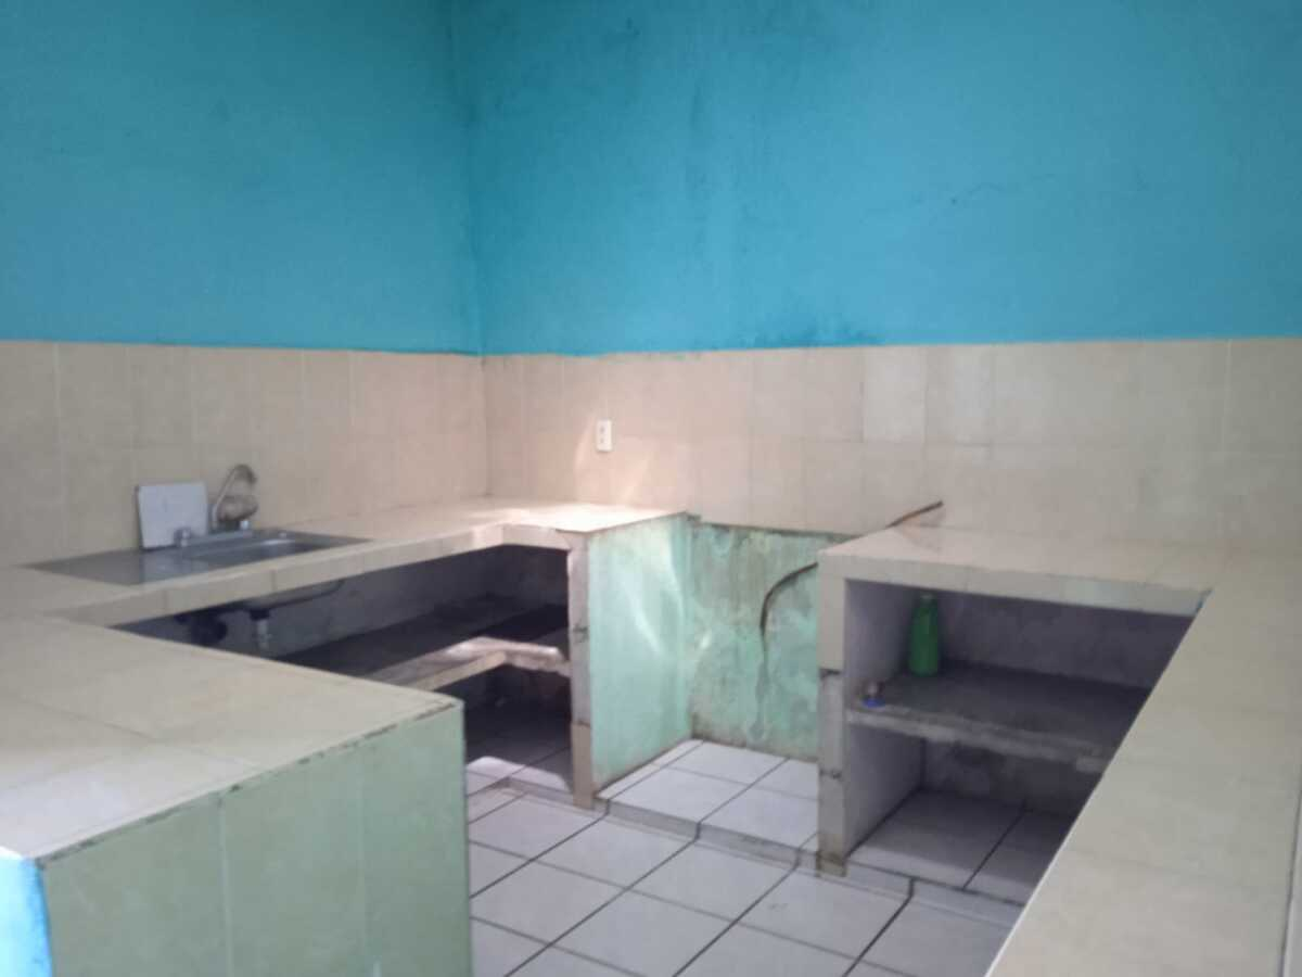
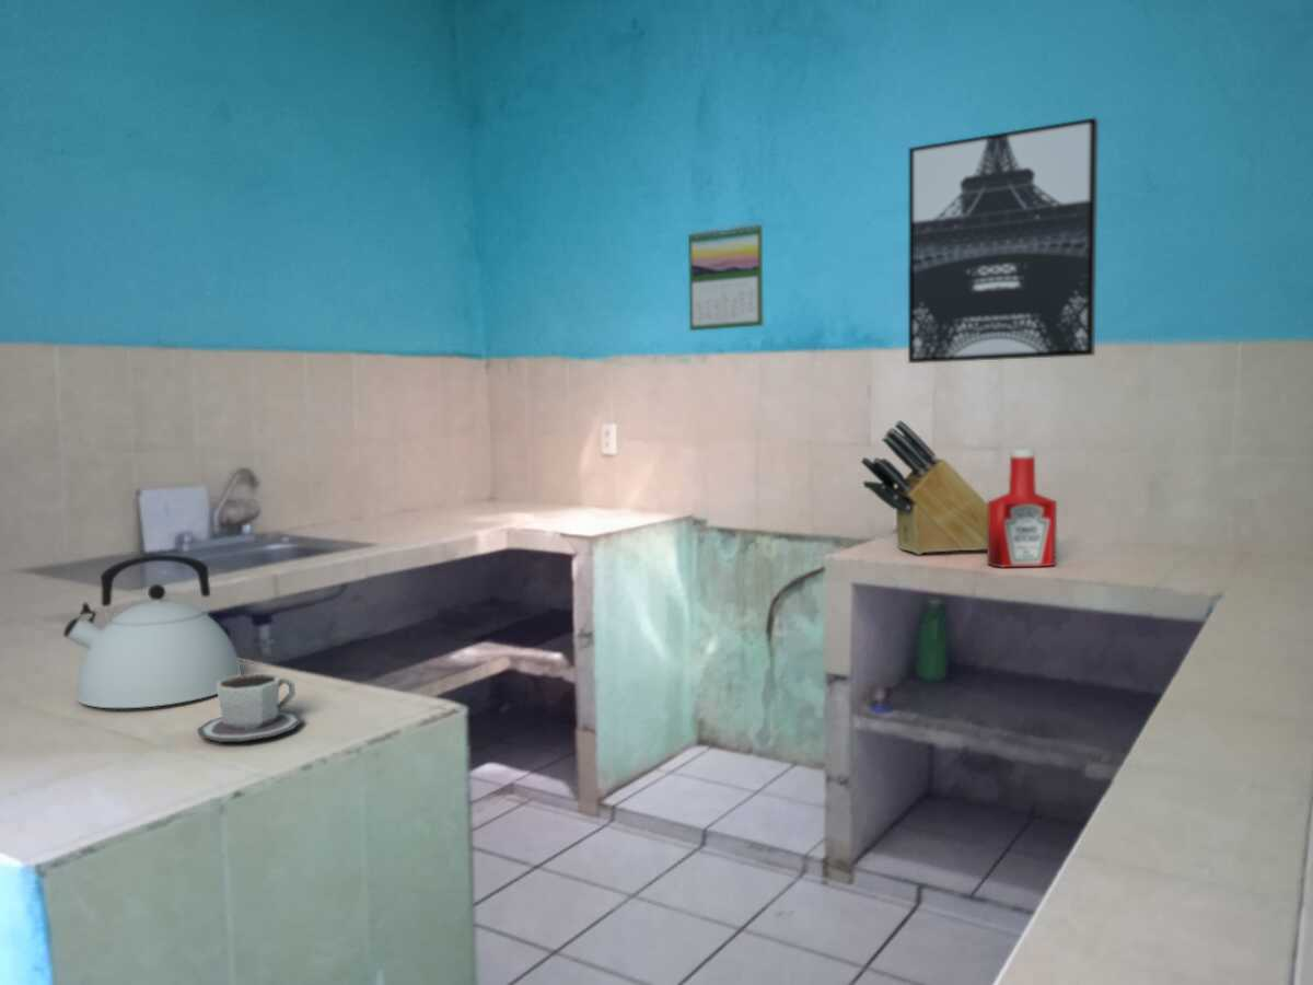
+ kettle [62,554,243,709]
+ soap bottle [986,448,1058,568]
+ wall art [907,117,1100,364]
+ knife block [860,419,988,555]
+ cup [196,672,304,743]
+ calendar [687,222,765,332]
